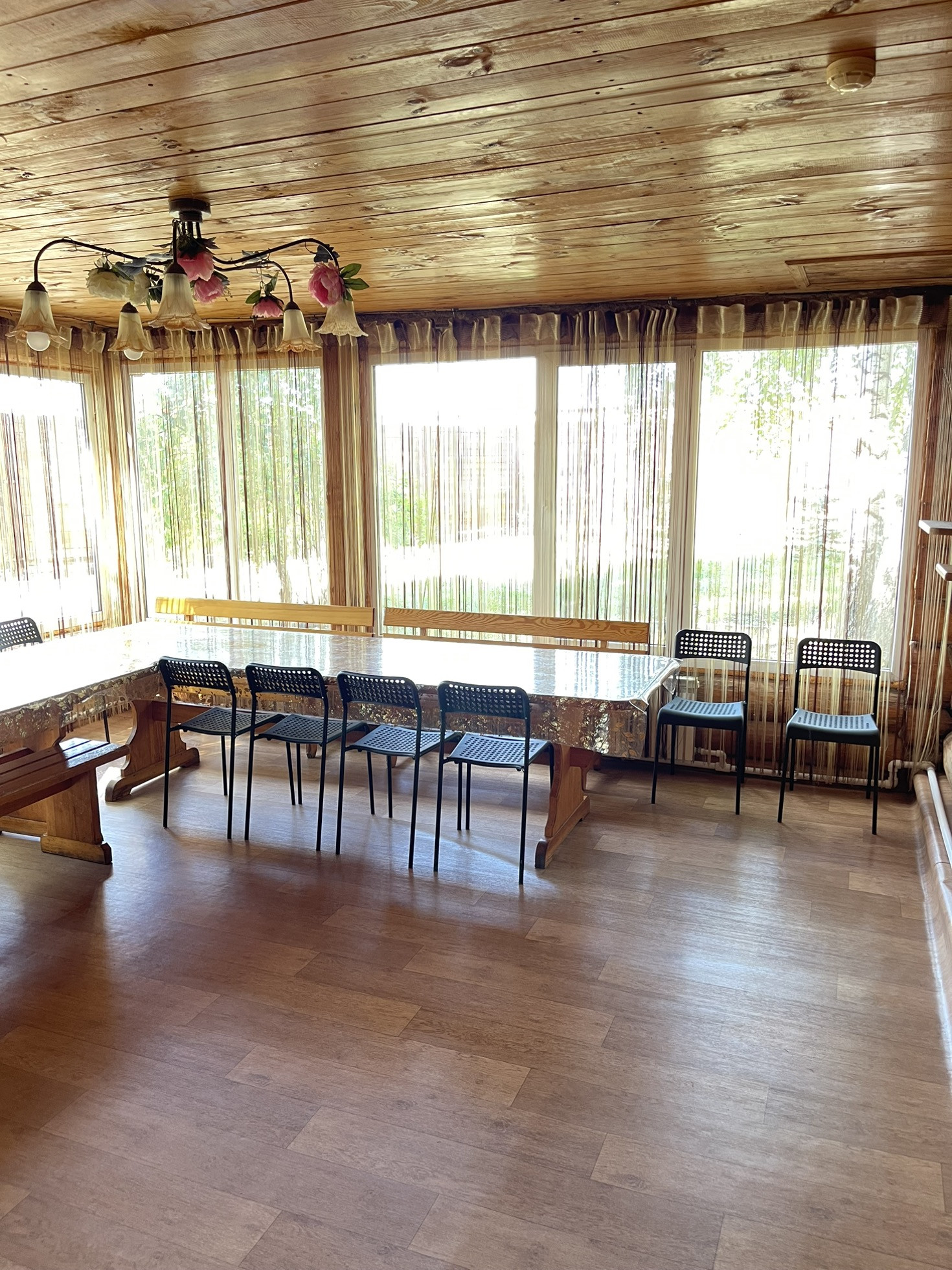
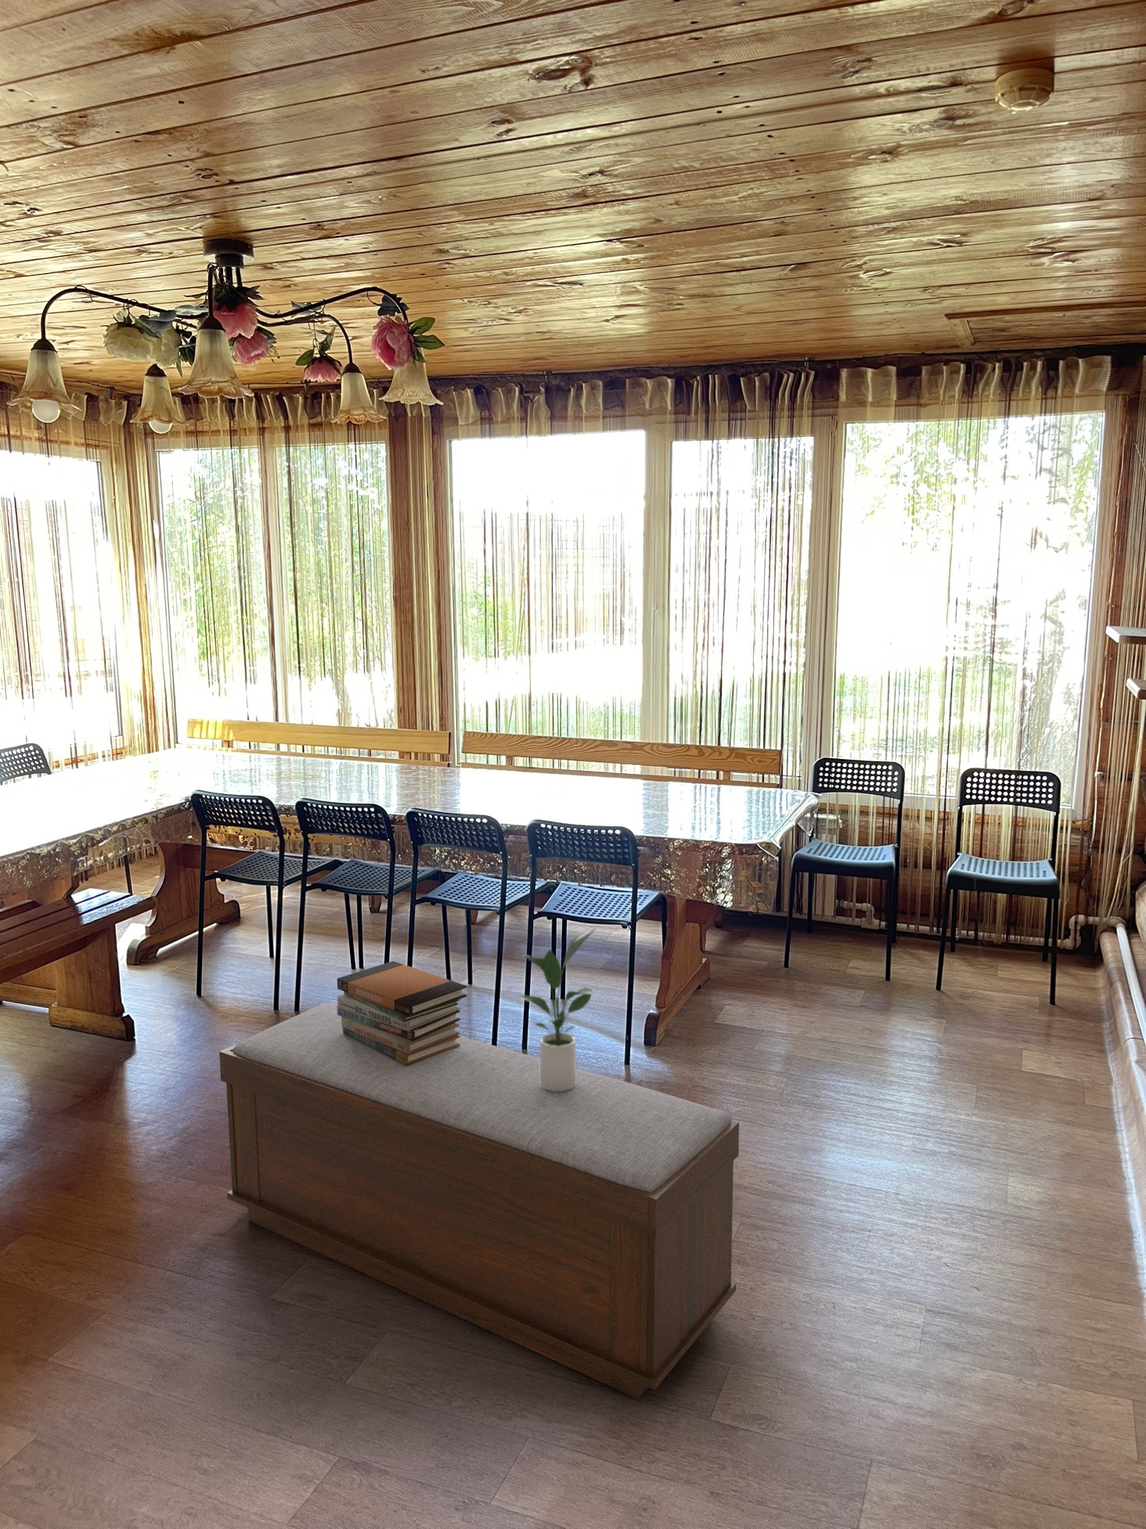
+ book stack [336,961,468,1064]
+ bench [218,1002,740,1399]
+ potted plant [519,927,597,1091]
